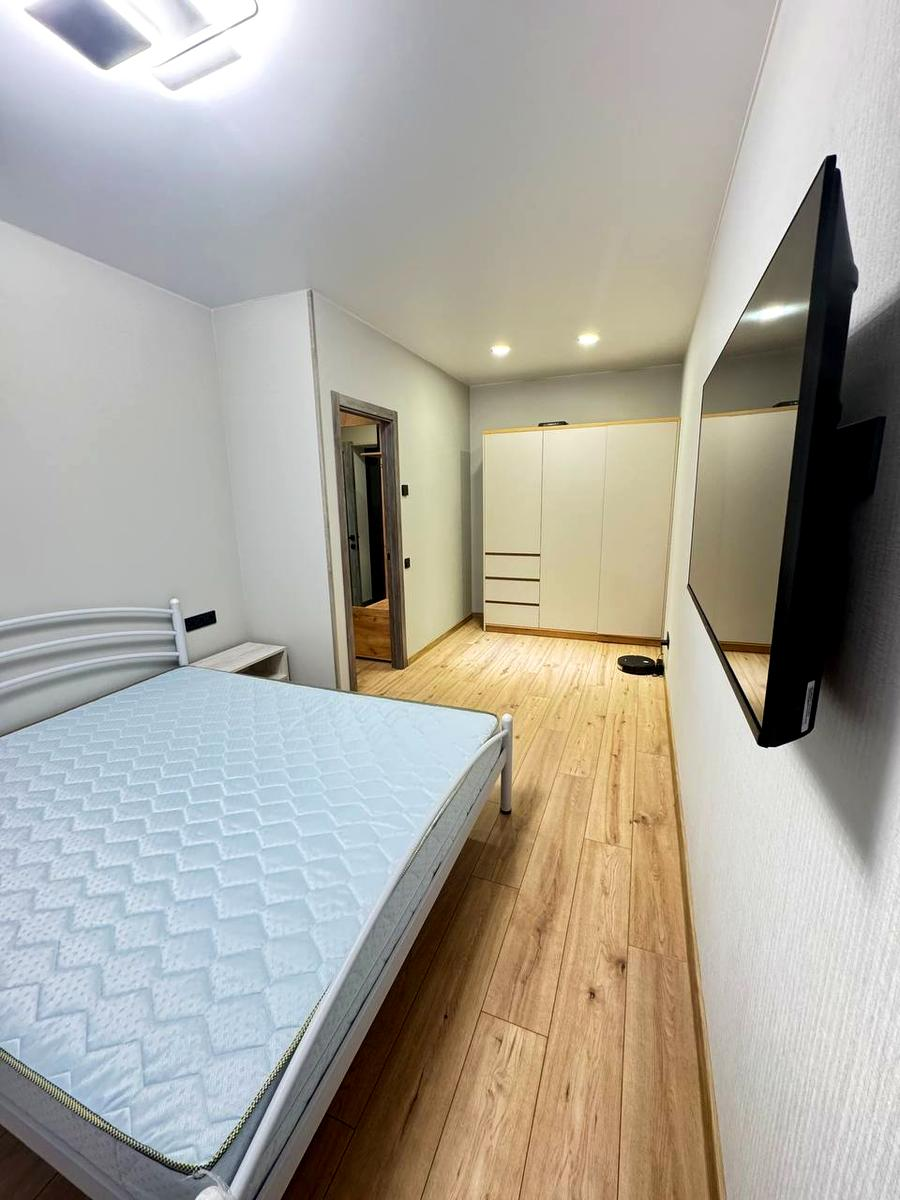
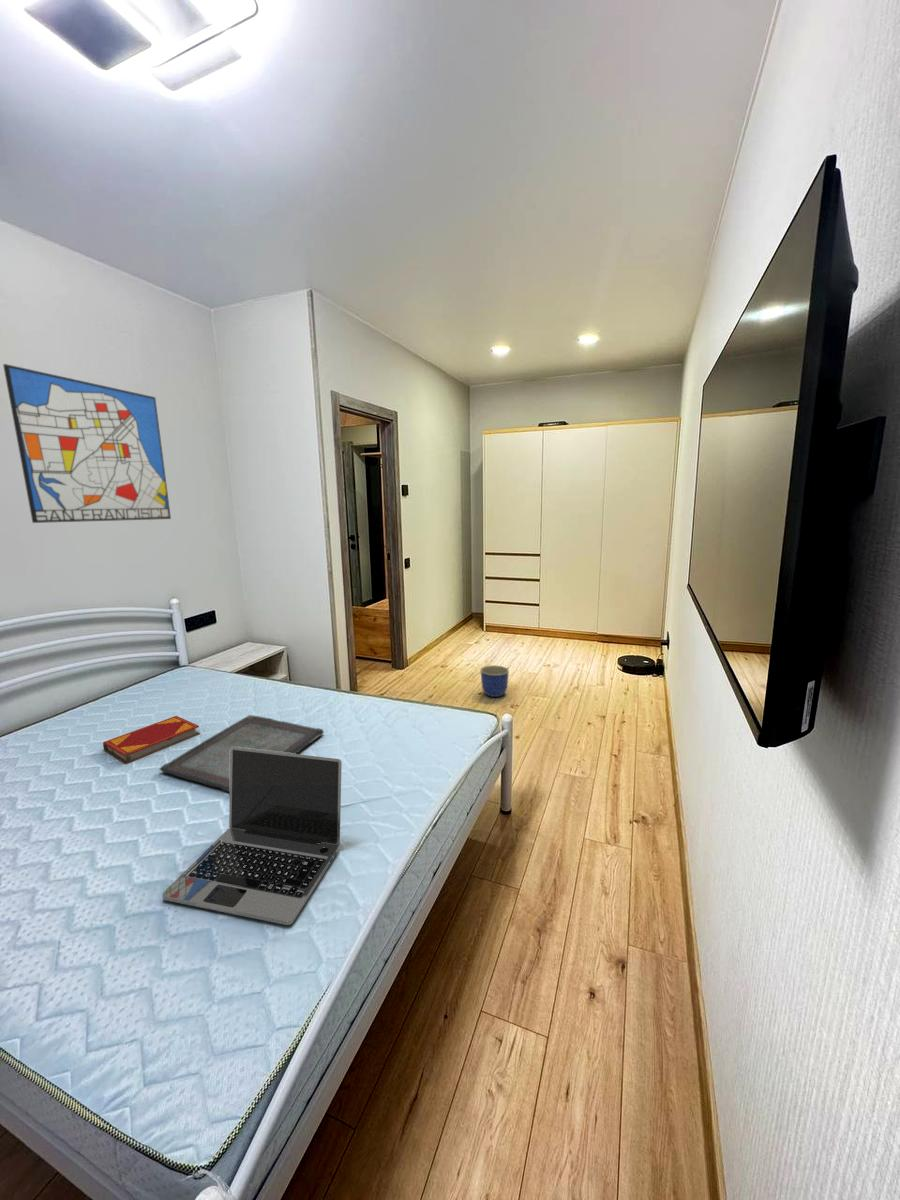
+ hardback book [102,715,201,765]
+ wall art [2,363,172,524]
+ planter [480,664,510,698]
+ serving tray [159,714,325,793]
+ laptop [161,747,343,926]
